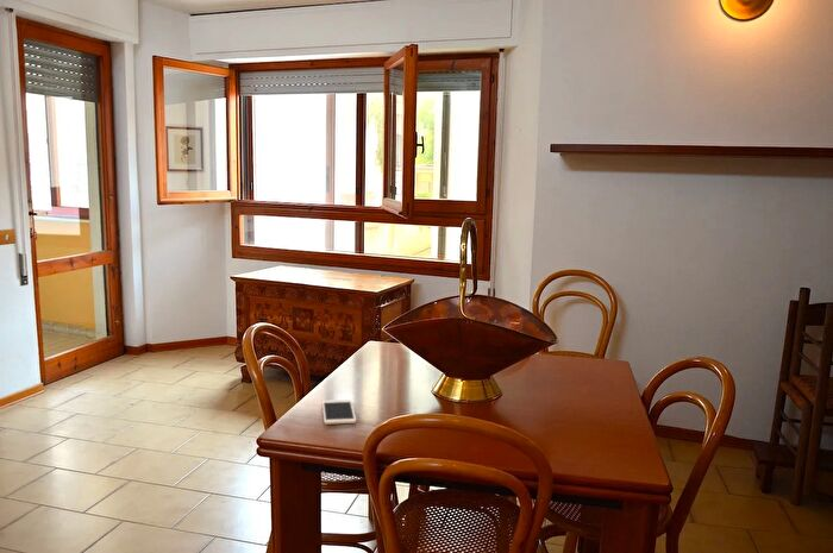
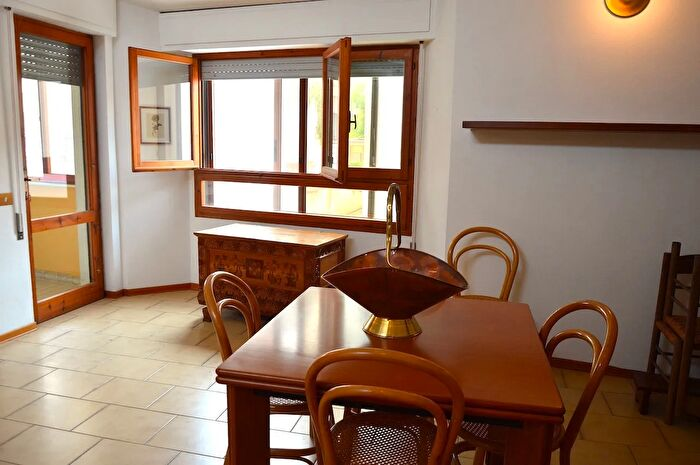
- cell phone [321,398,357,426]
